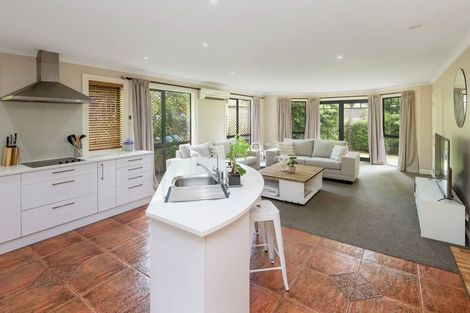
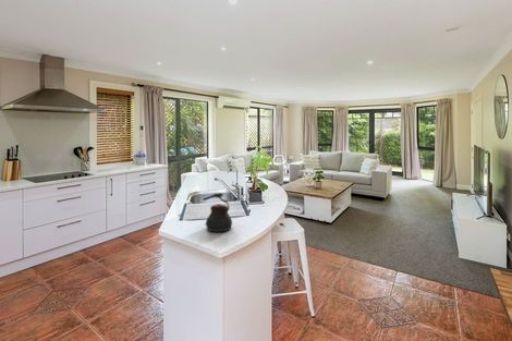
+ teapot [202,192,233,232]
